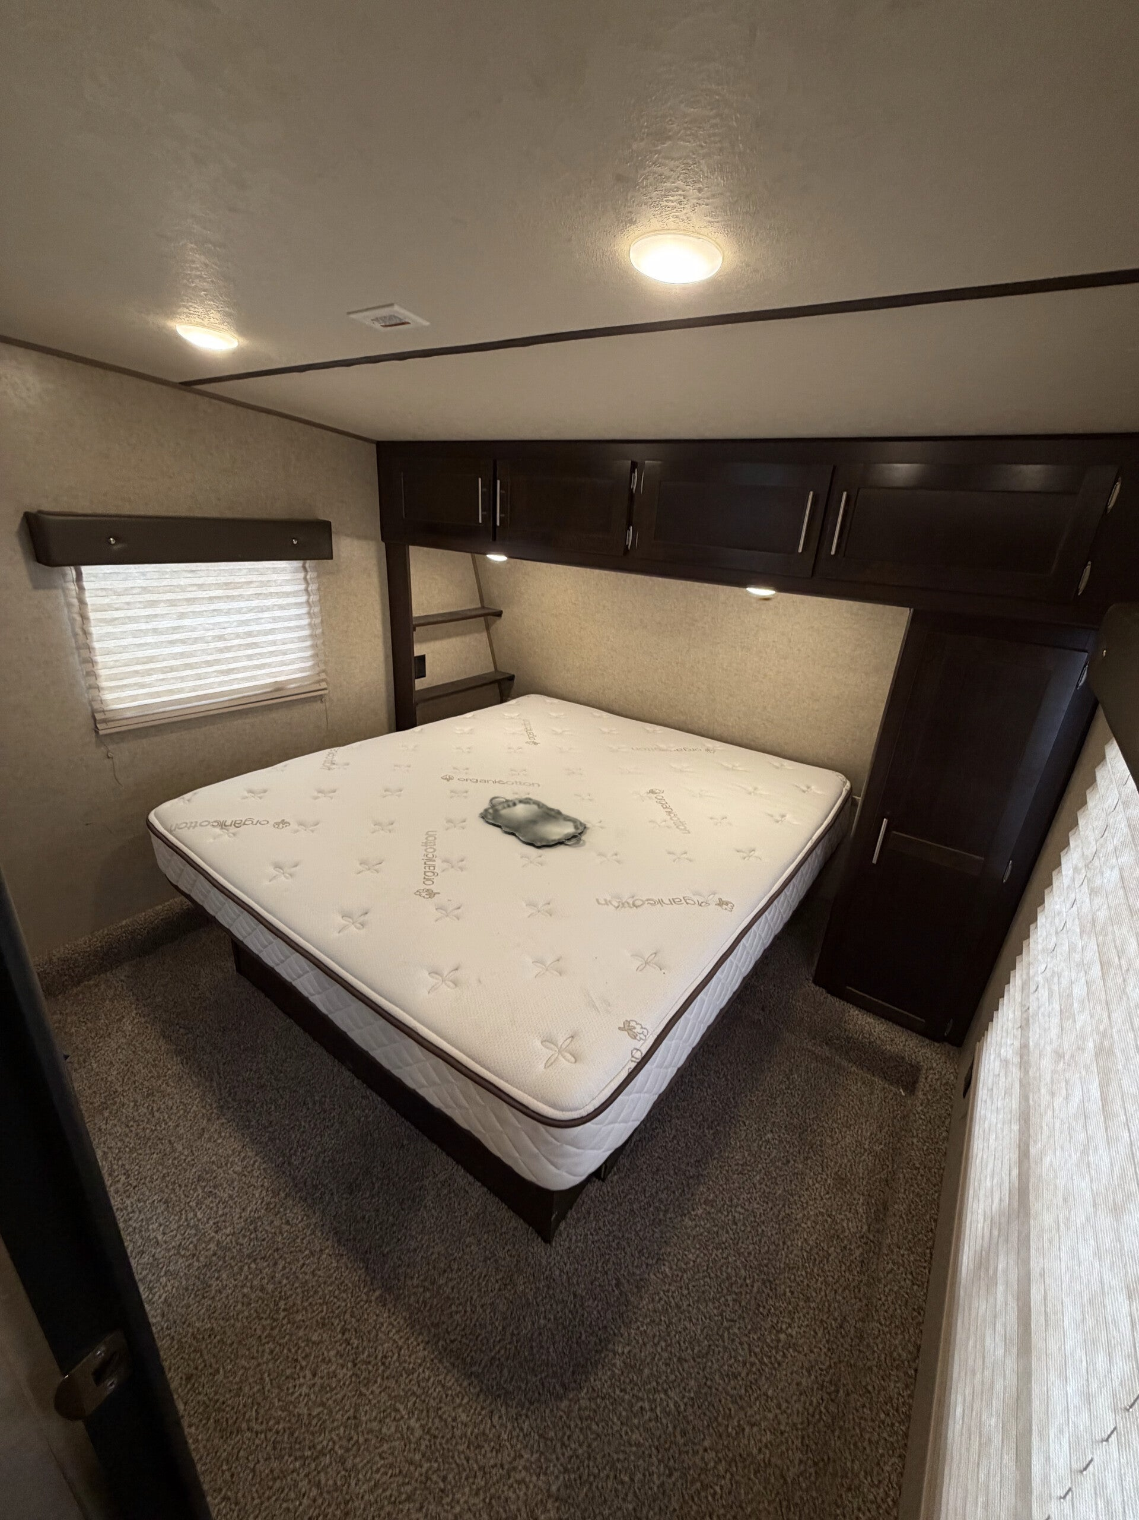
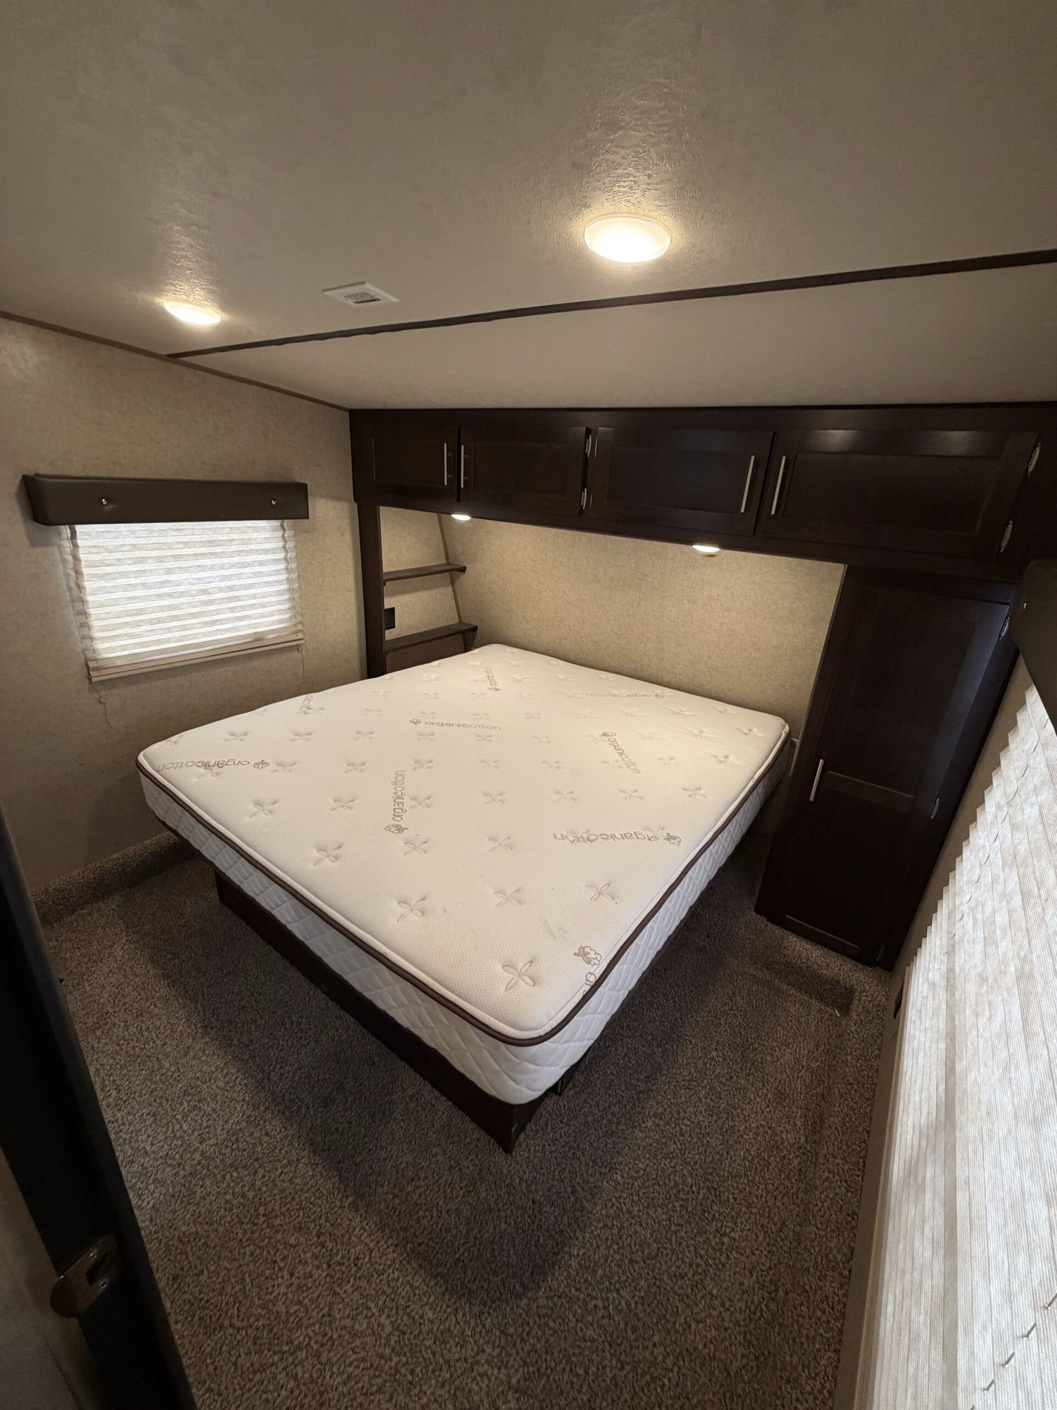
- serving tray [479,796,587,846]
